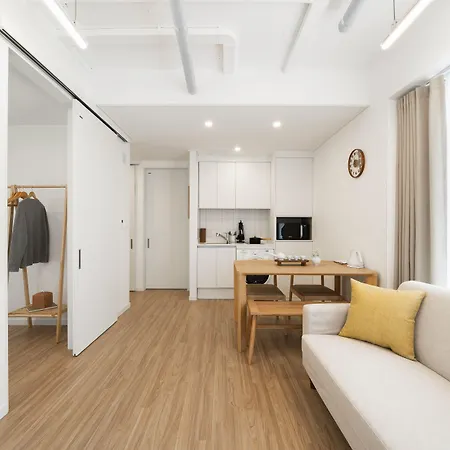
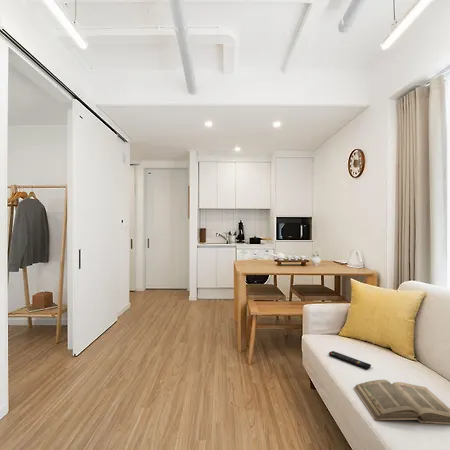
+ remote control [328,350,372,370]
+ book [353,379,450,425]
